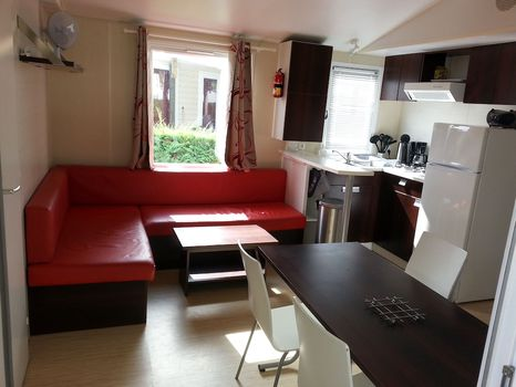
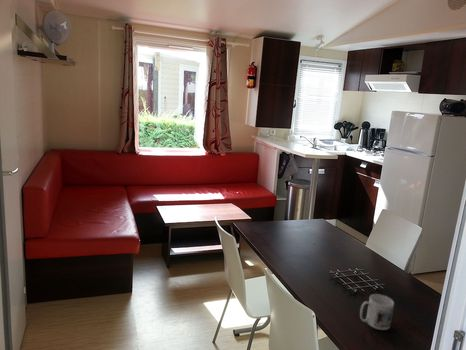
+ mug [359,293,395,331]
